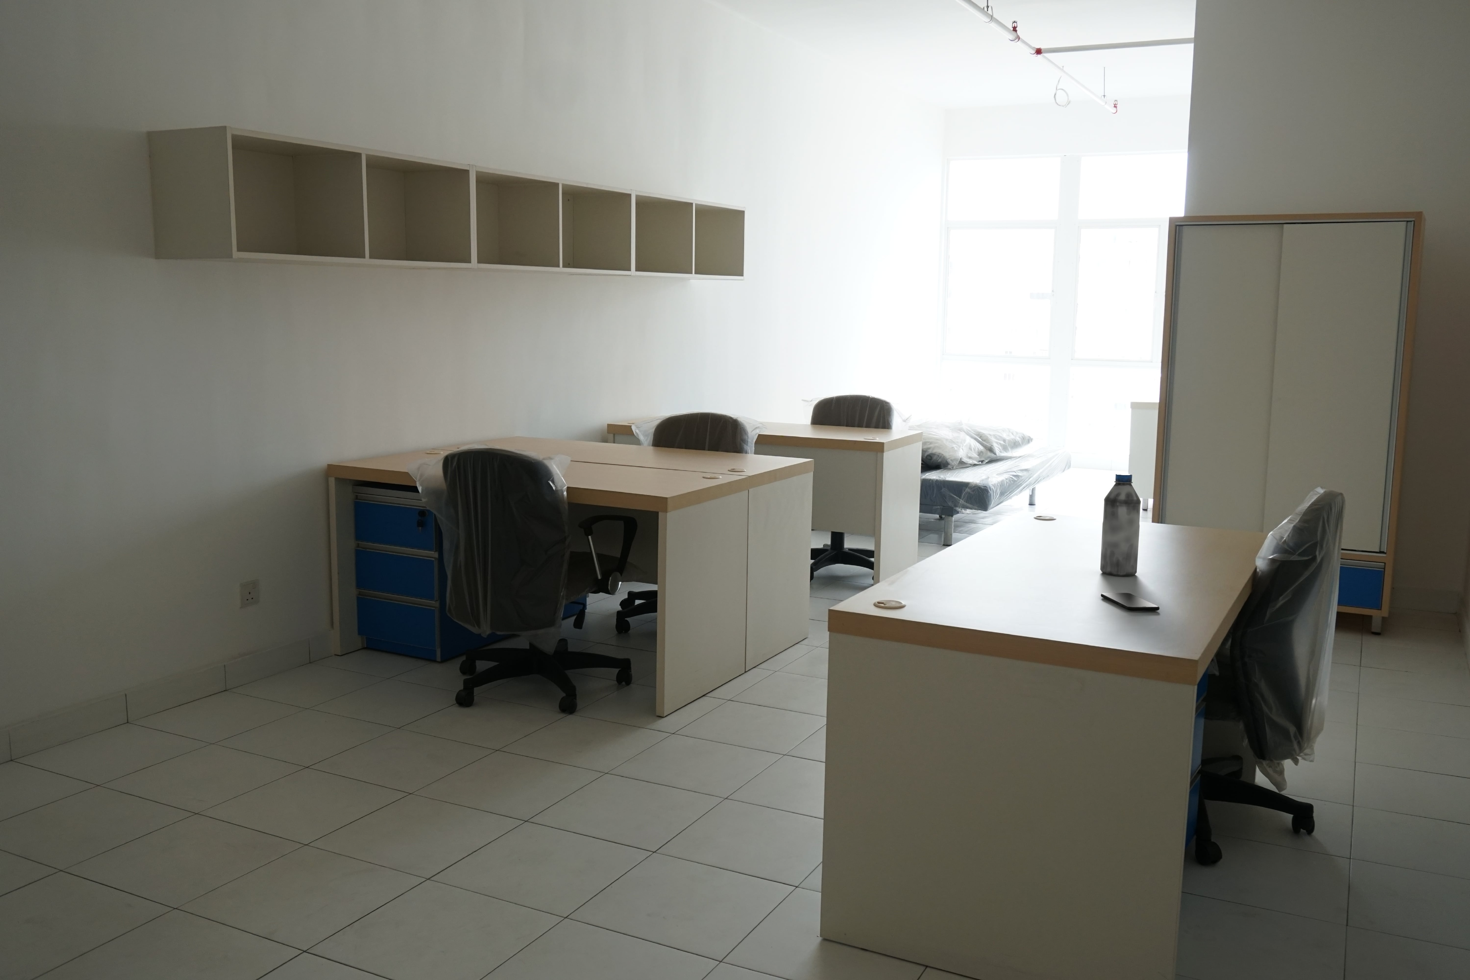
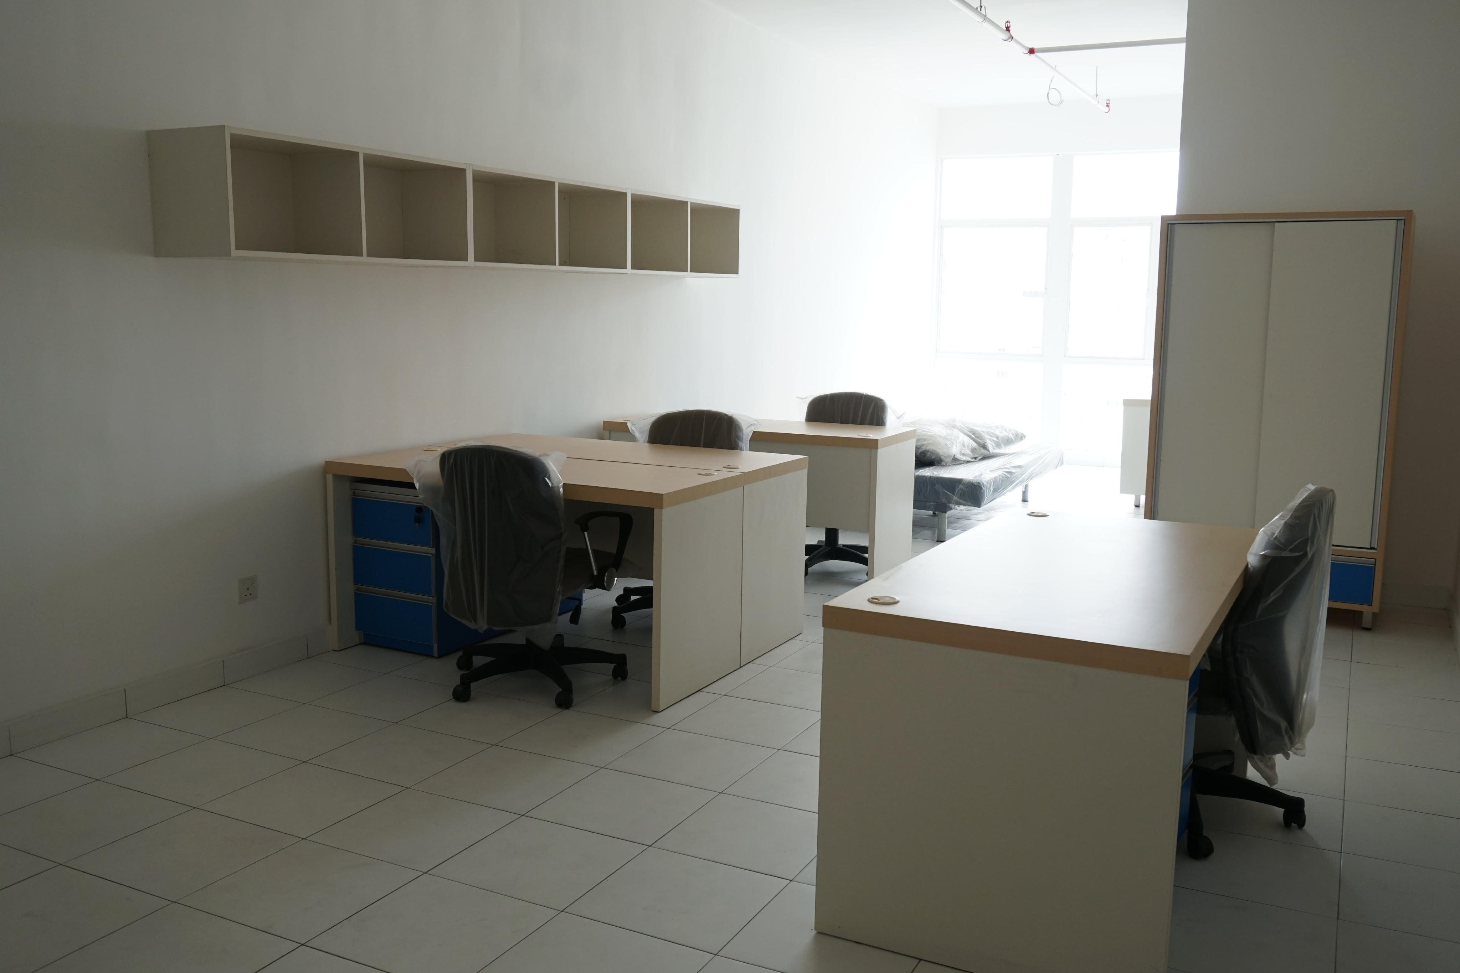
- smartphone [1100,593,1159,611]
- water bottle [1100,474,1141,576]
